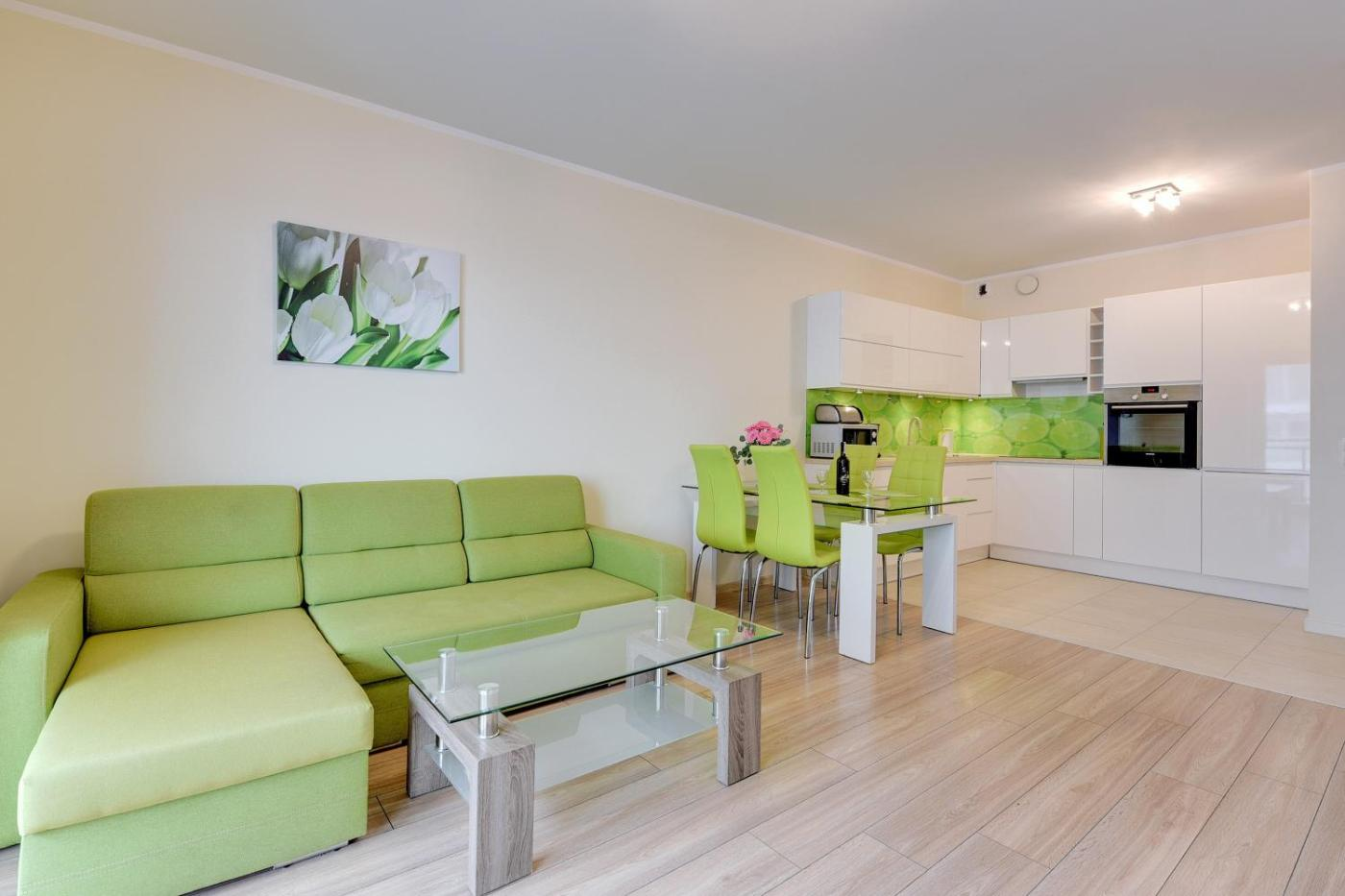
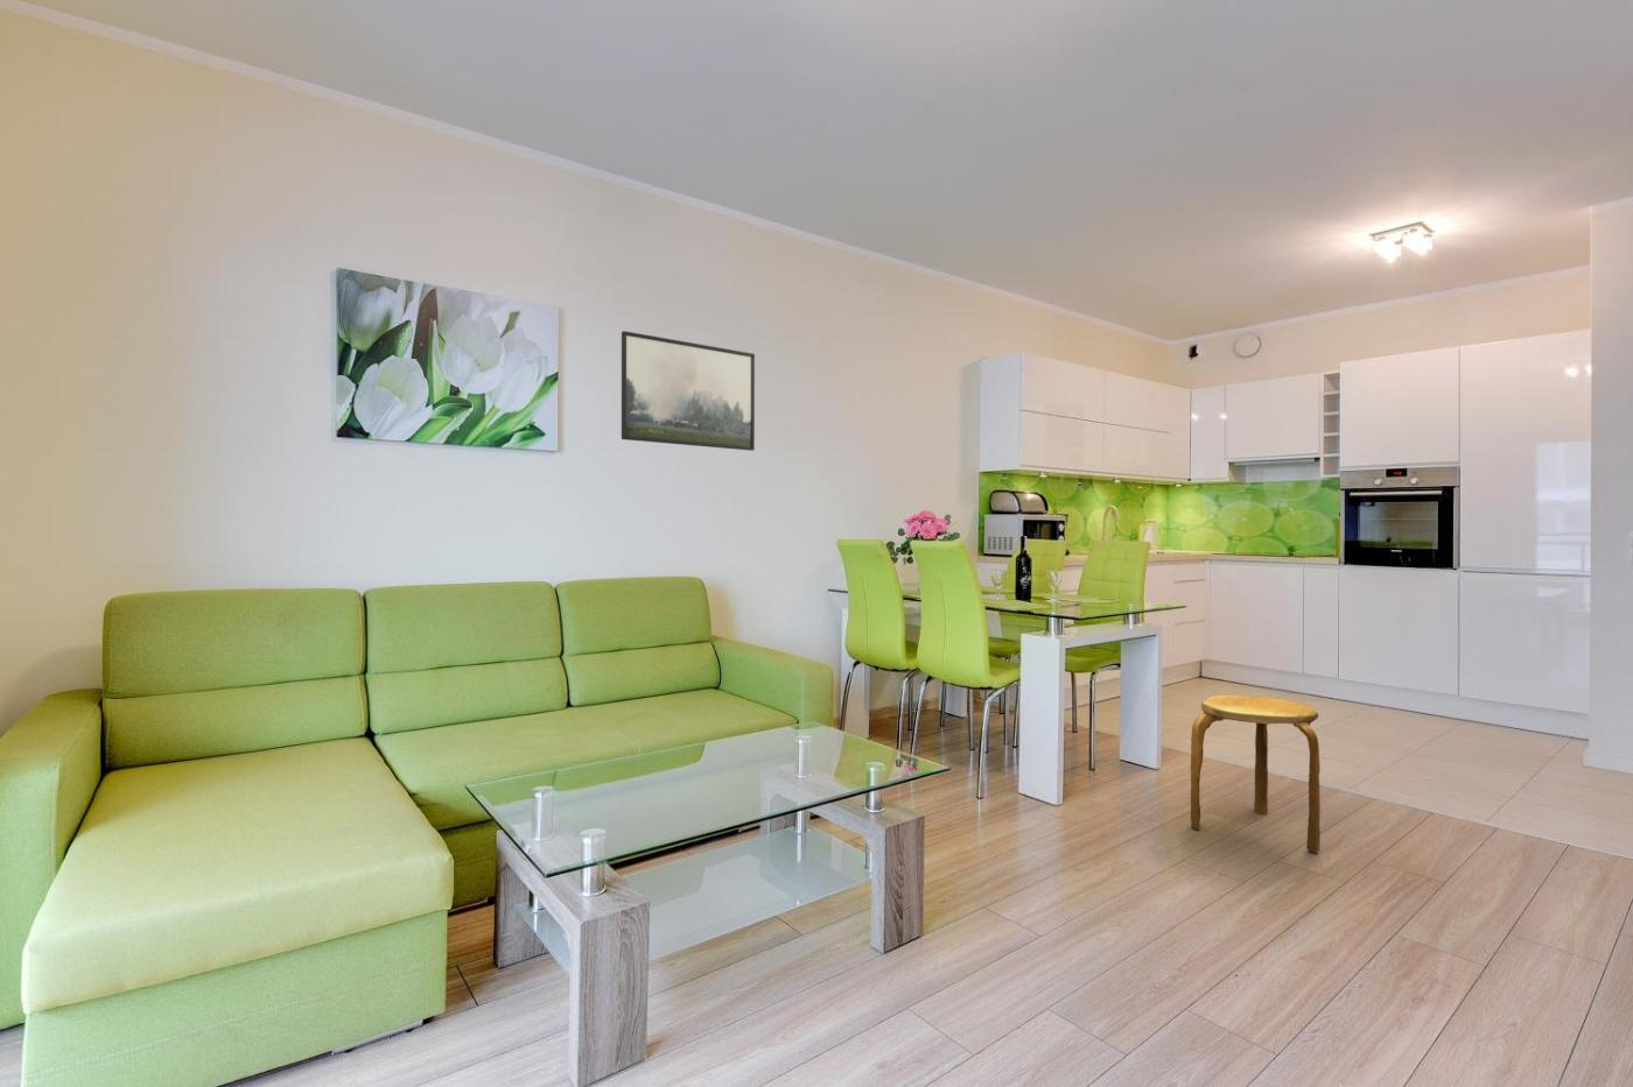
+ stool [1190,694,1321,853]
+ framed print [620,330,756,453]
